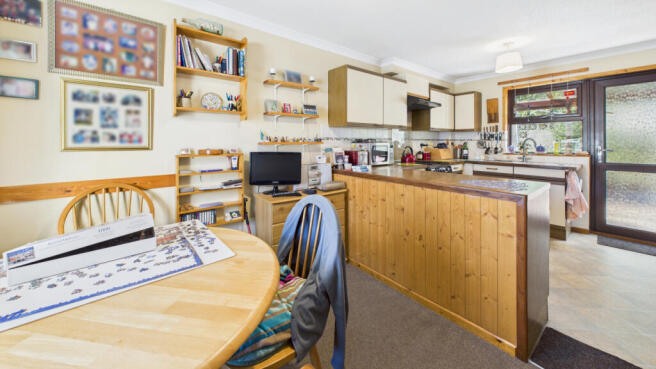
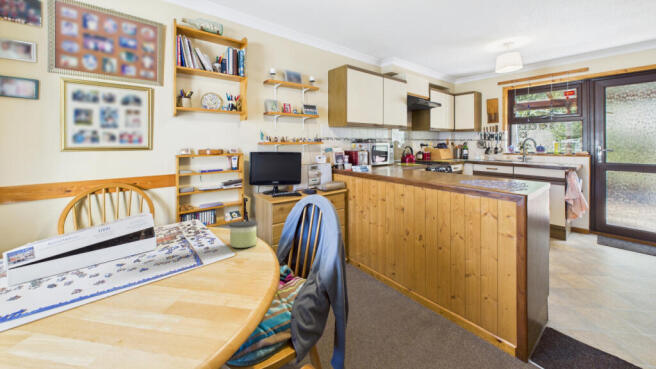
+ candle [228,220,259,249]
